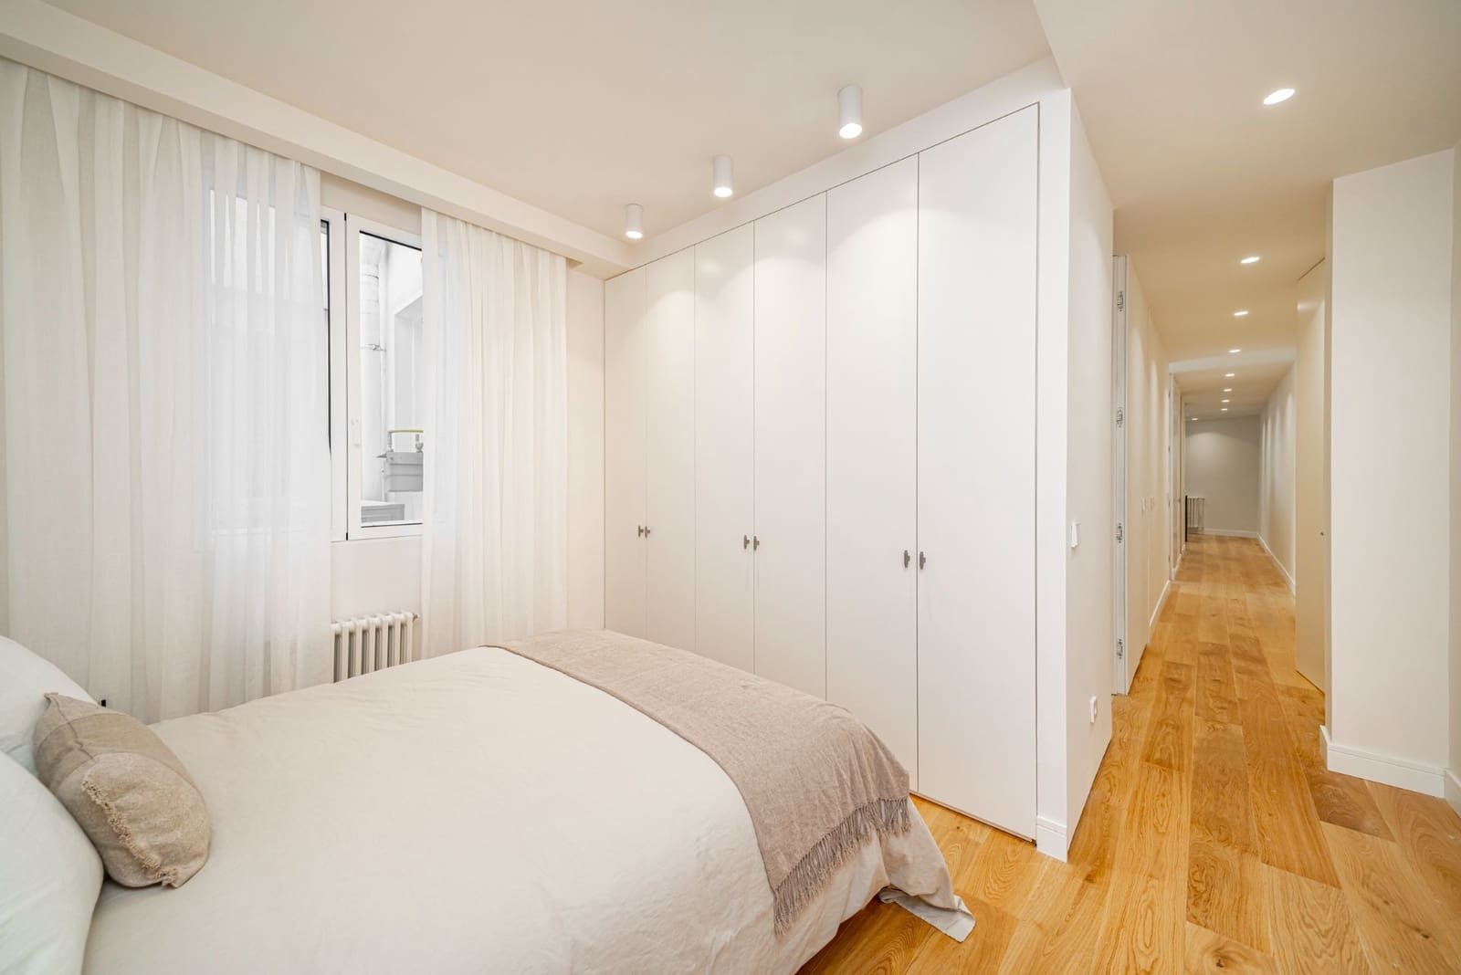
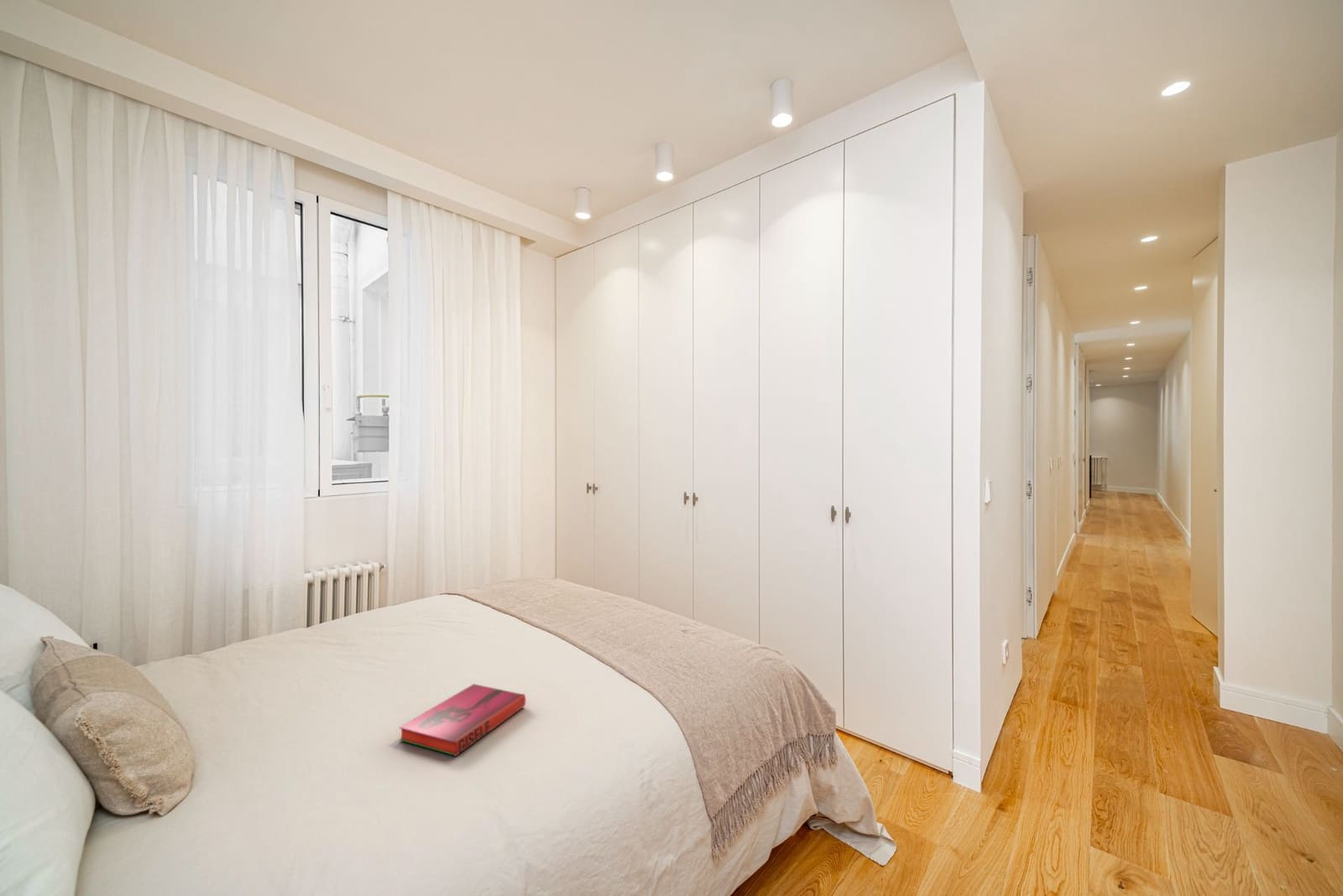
+ hardback book [398,683,526,758]
